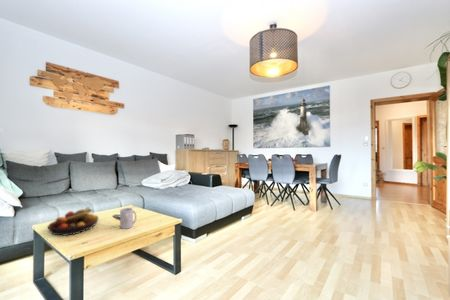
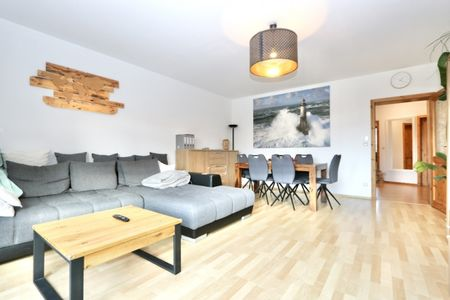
- mug [119,207,138,230]
- fruit bowl [47,205,99,237]
